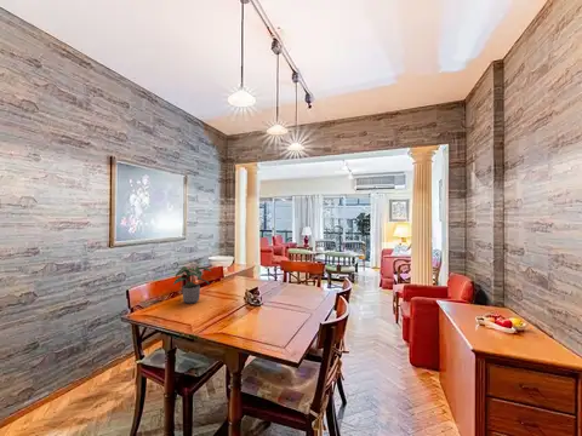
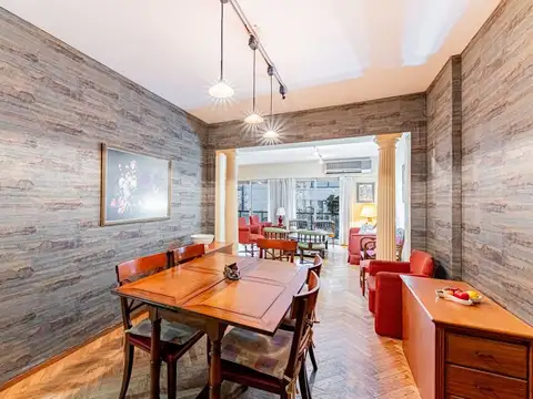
- potted plant [172,265,213,305]
